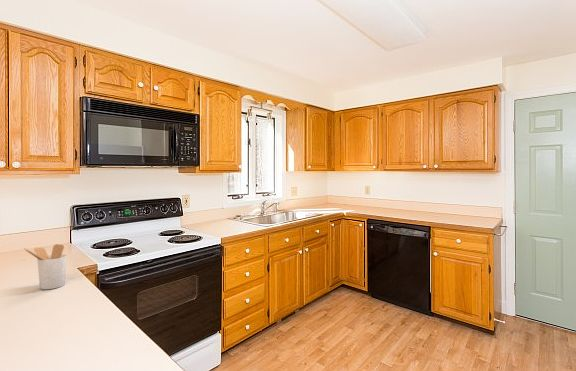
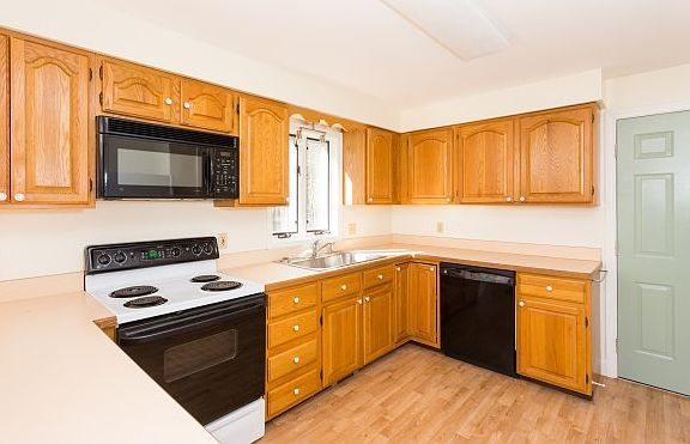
- utensil holder [23,243,68,290]
